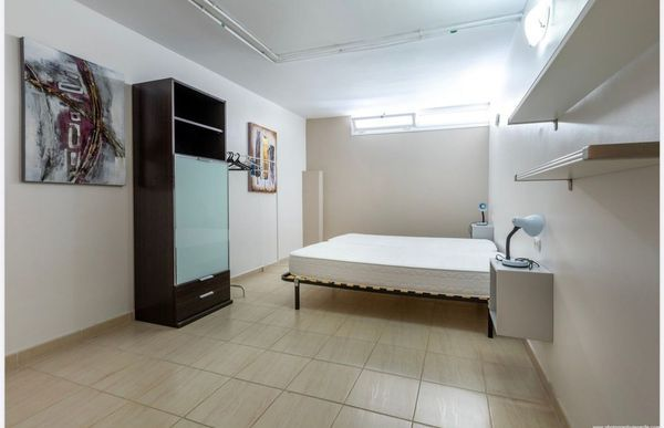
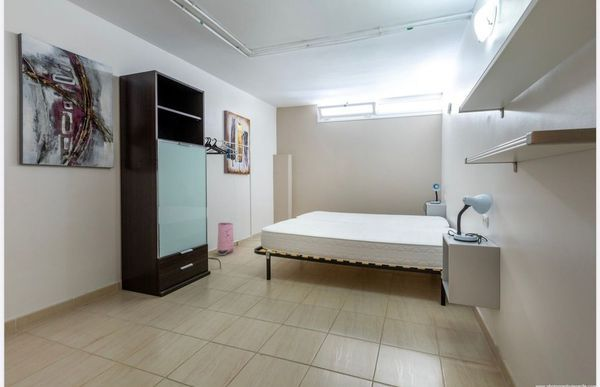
+ bag [216,222,235,256]
